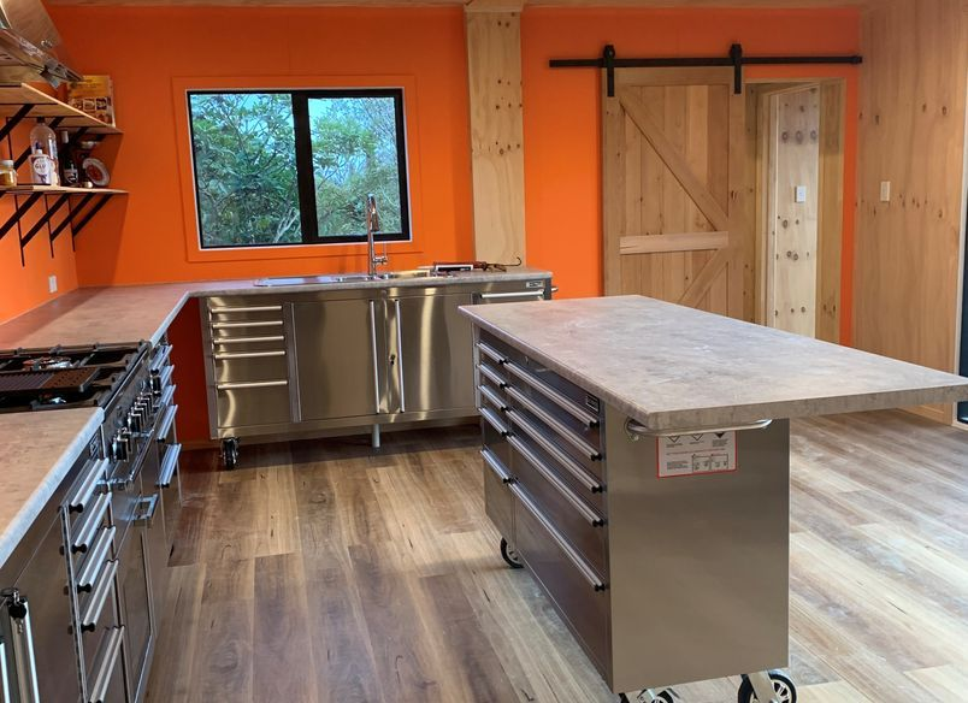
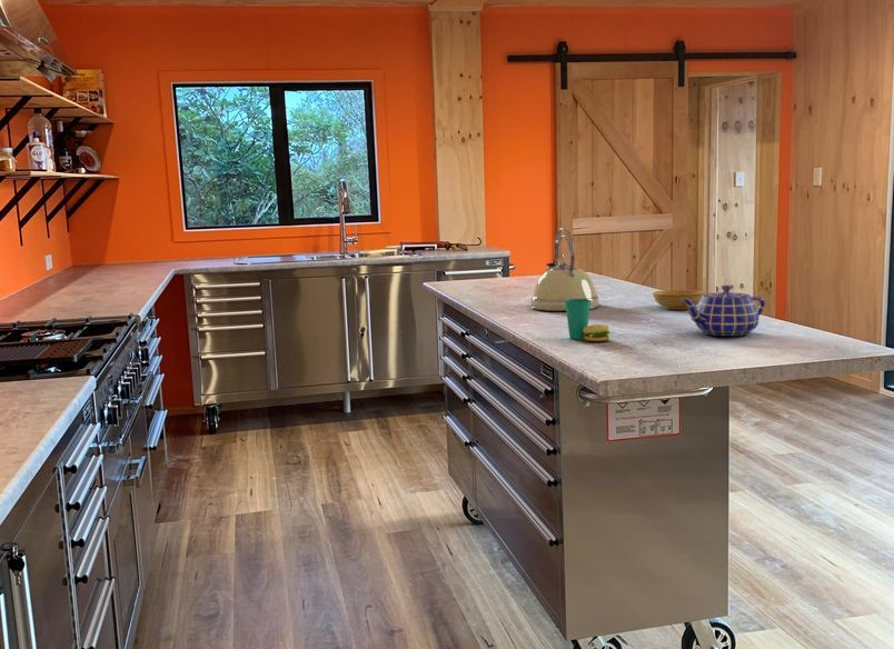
+ kettle [529,227,602,312]
+ teapot [682,284,767,337]
+ bowl [652,289,706,310]
+ cup [565,299,612,342]
